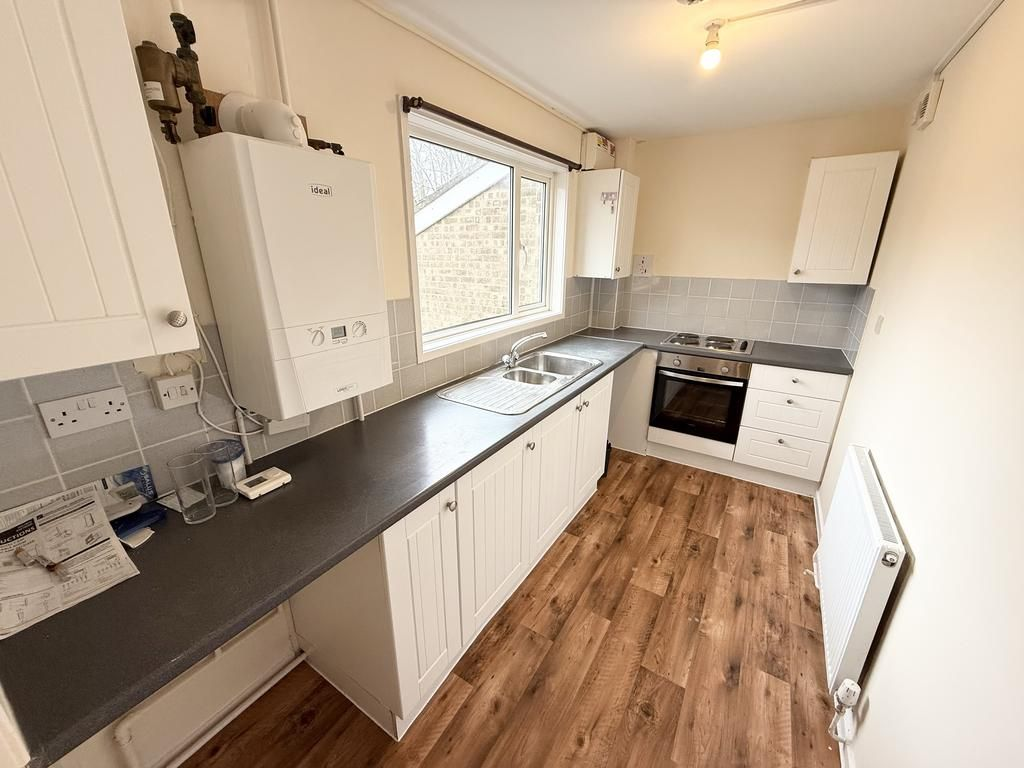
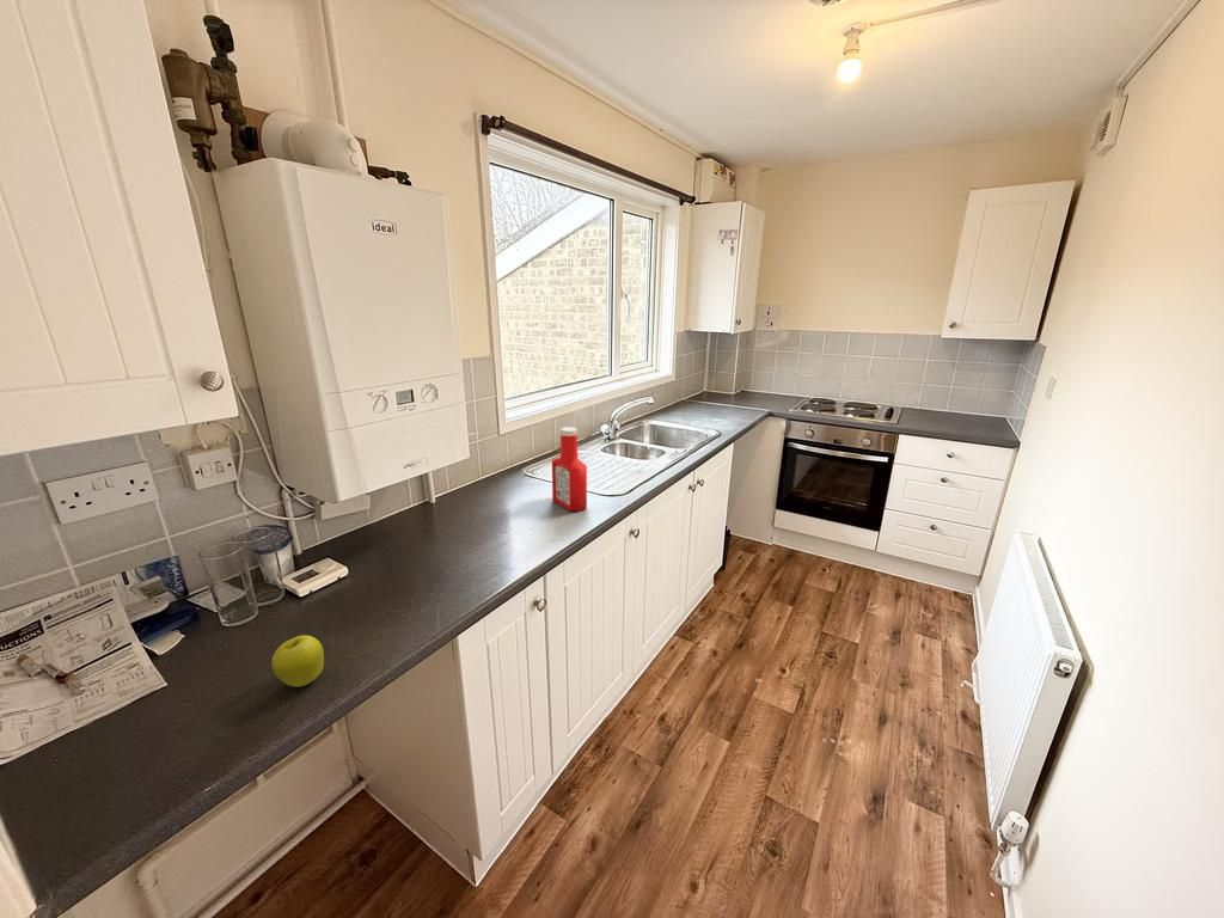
+ fruit [271,635,325,687]
+ soap bottle [551,427,588,513]
